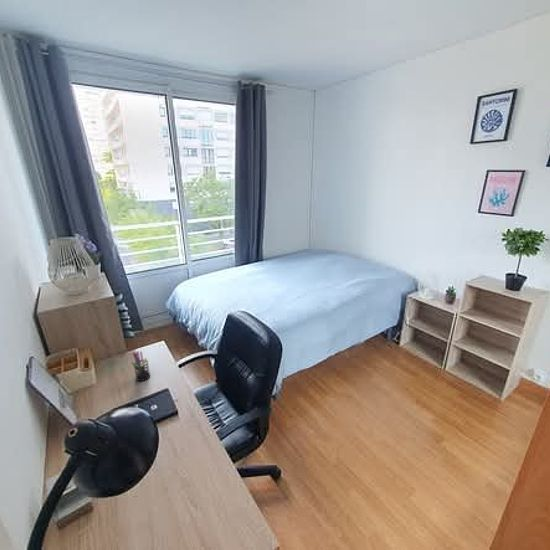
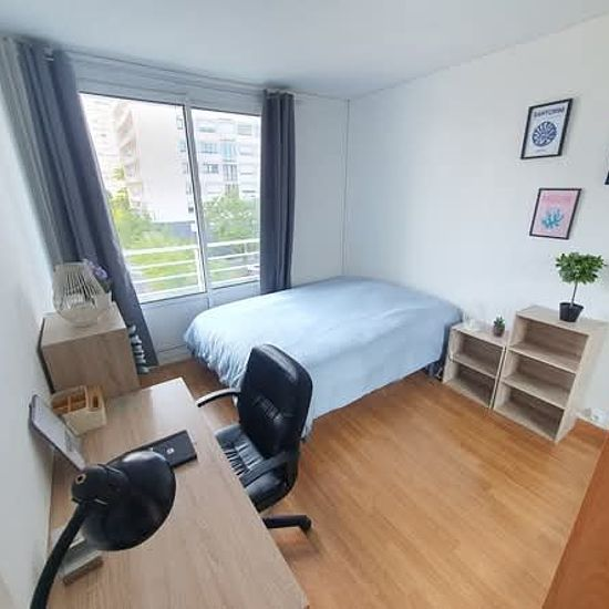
- pen holder [130,350,151,382]
